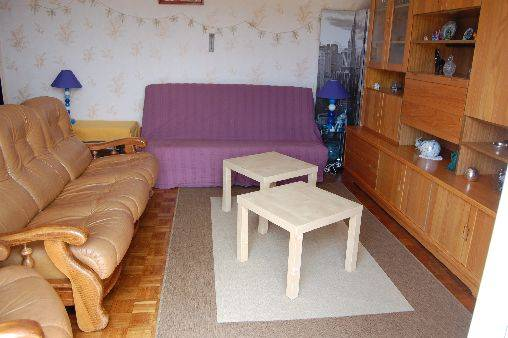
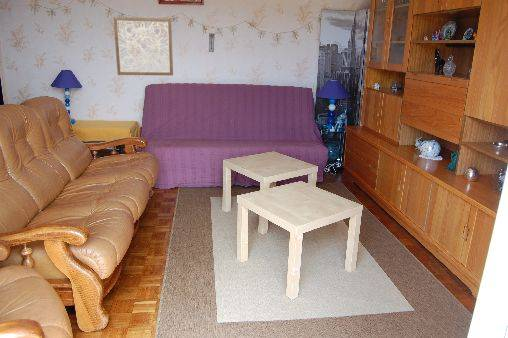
+ wall art [112,16,174,76]
